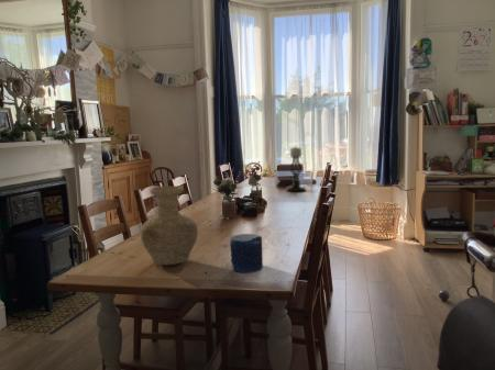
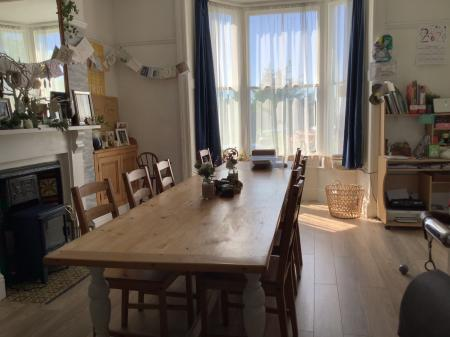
- candle [229,233,264,273]
- vase [139,184,199,266]
- candle holder [286,145,307,192]
